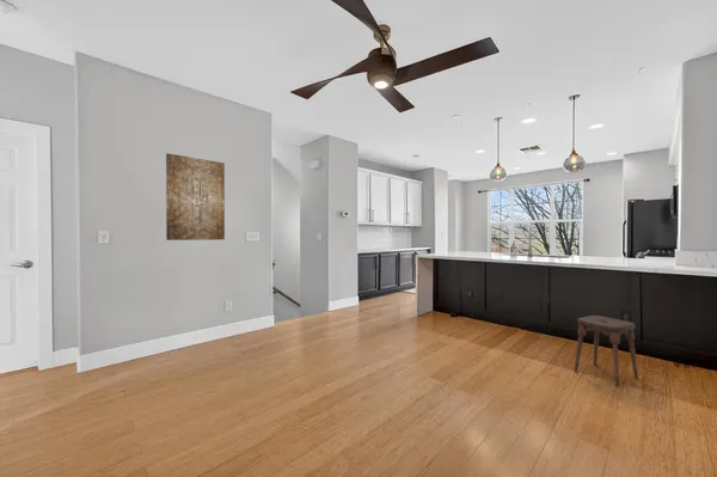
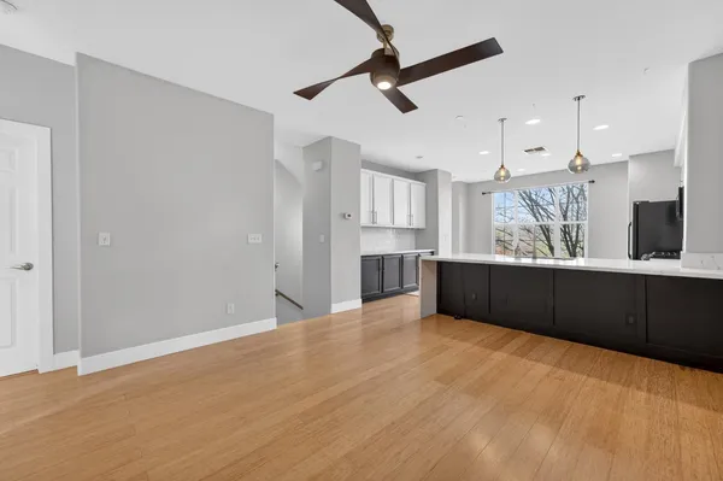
- stool [574,314,639,387]
- wall art [165,152,226,241]
